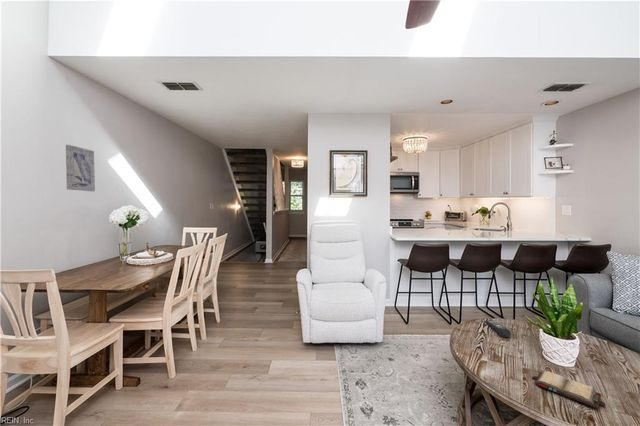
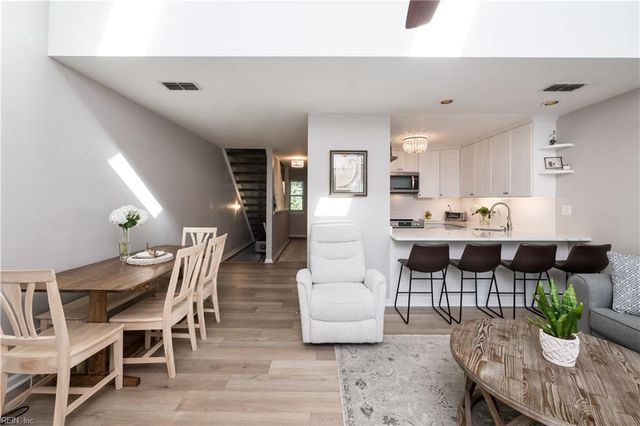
- wall art [65,144,96,192]
- hardback book [531,370,606,409]
- remote control [484,319,512,338]
